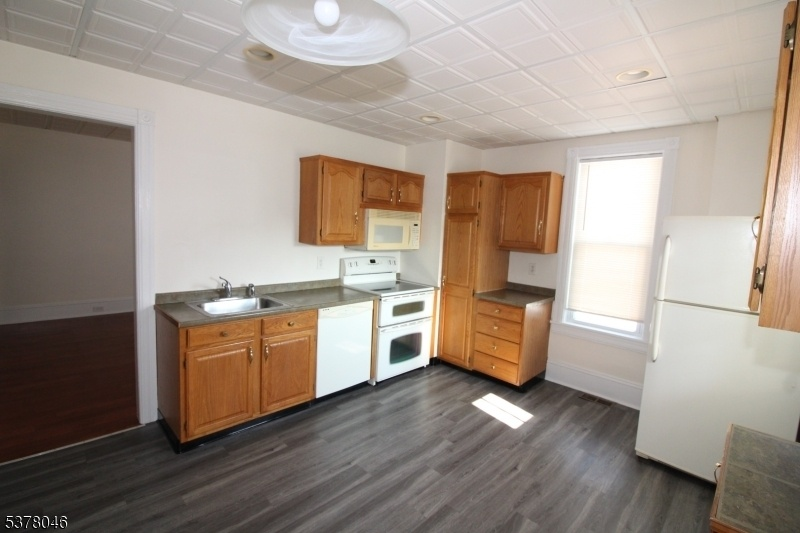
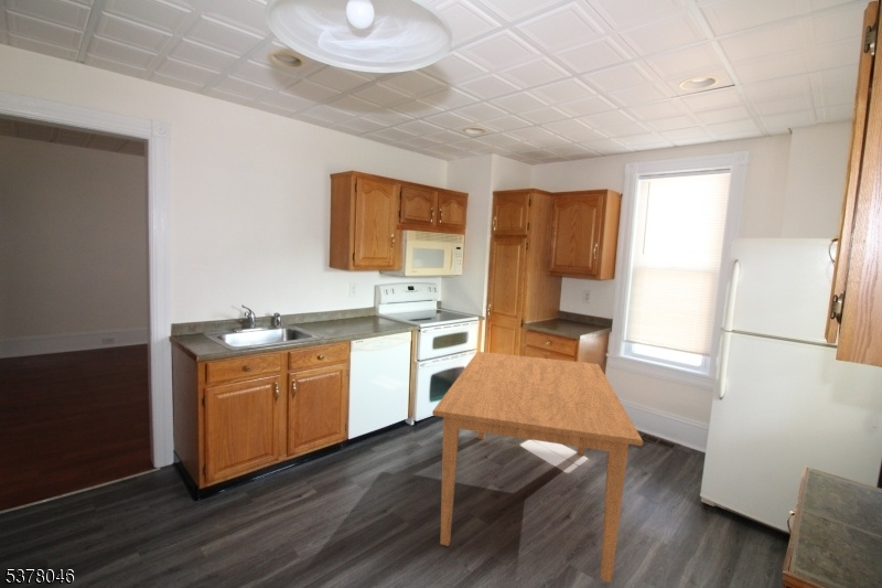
+ dining table [431,351,644,584]
